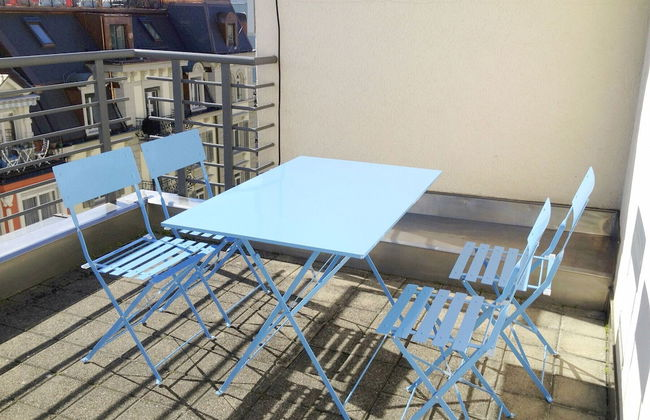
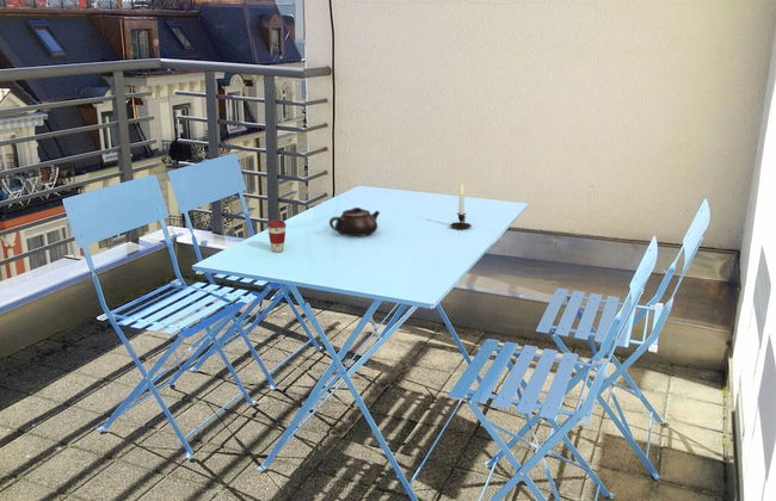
+ candle [449,183,473,230]
+ teapot [328,206,381,237]
+ coffee cup [266,219,288,253]
